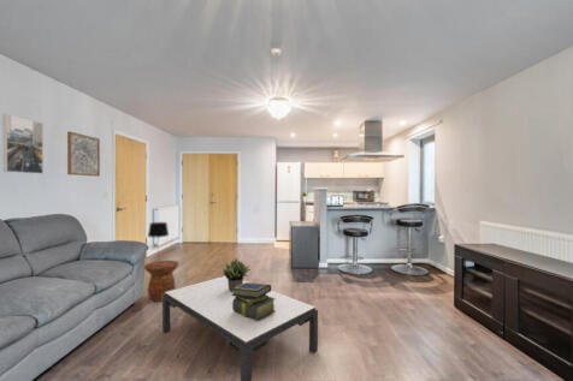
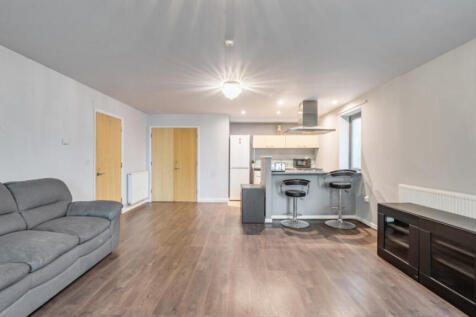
- table lamp [147,221,170,268]
- potted plant [221,257,252,292]
- side table [143,260,181,303]
- wall art [66,131,101,178]
- coffee table [161,275,319,381]
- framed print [2,113,45,174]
- stack of books [231,281,276,320]
